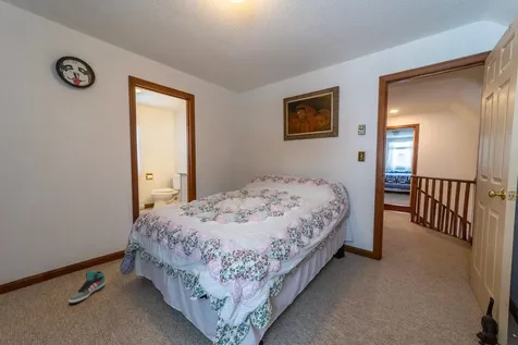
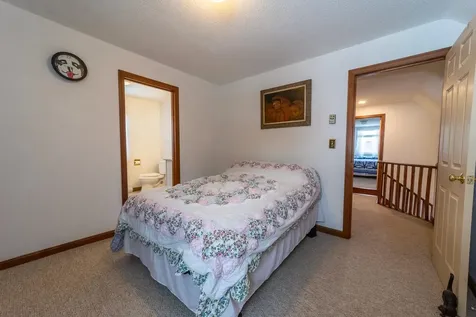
- sneaker [67,270,107,305]
